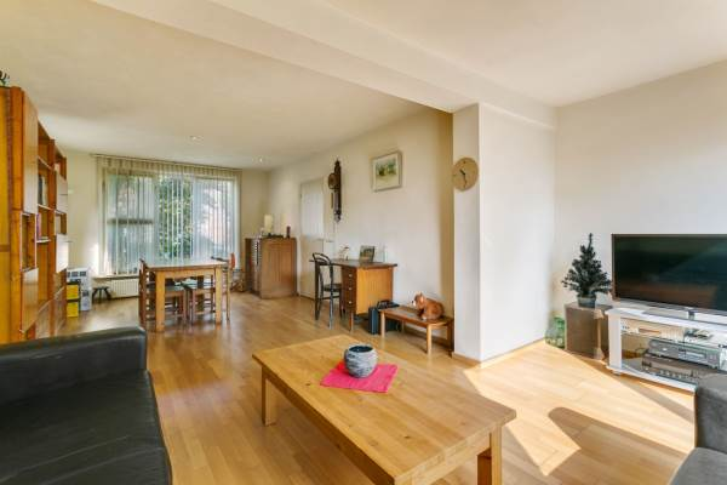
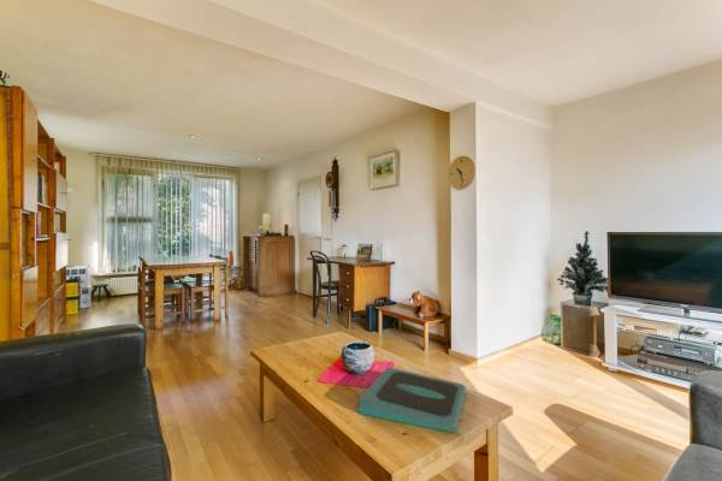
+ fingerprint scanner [357,366,467,433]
